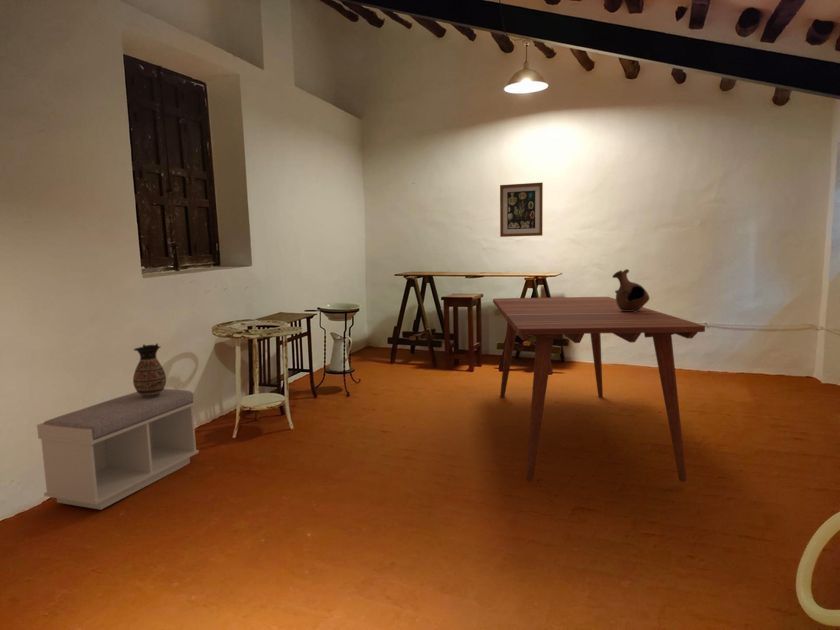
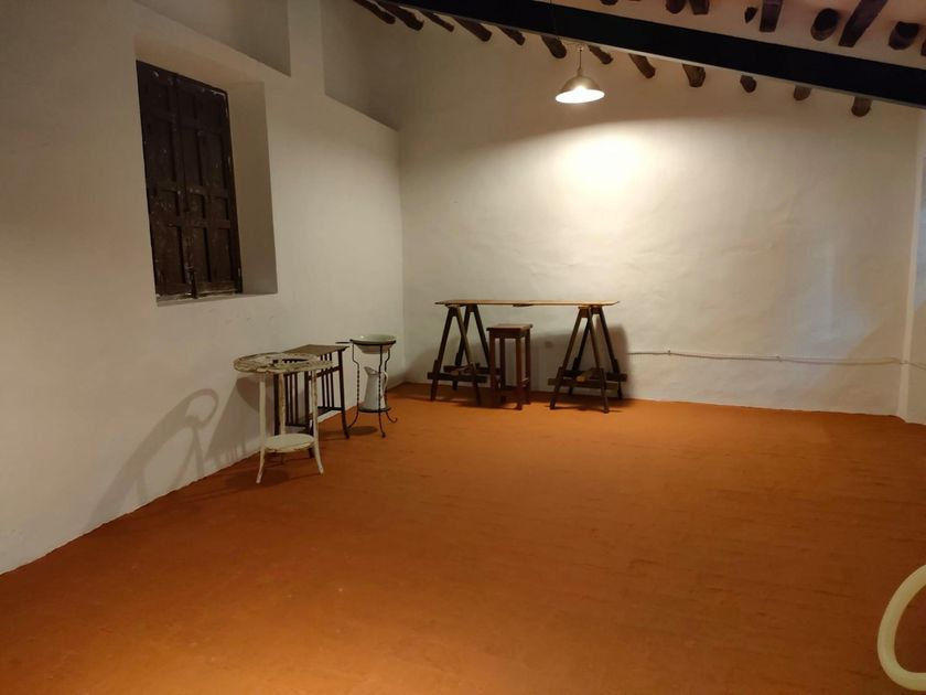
- ceramic jug [132,342,167,398]
- wall art [499,182,544,238]
- dining table [492,296,706,483]
- bench [36,388,200,511]
- ceramic jug [611,268,650,312]
